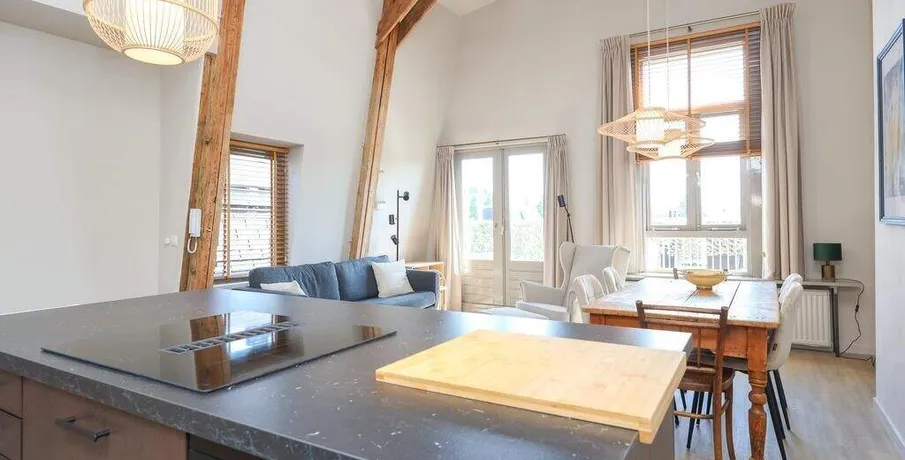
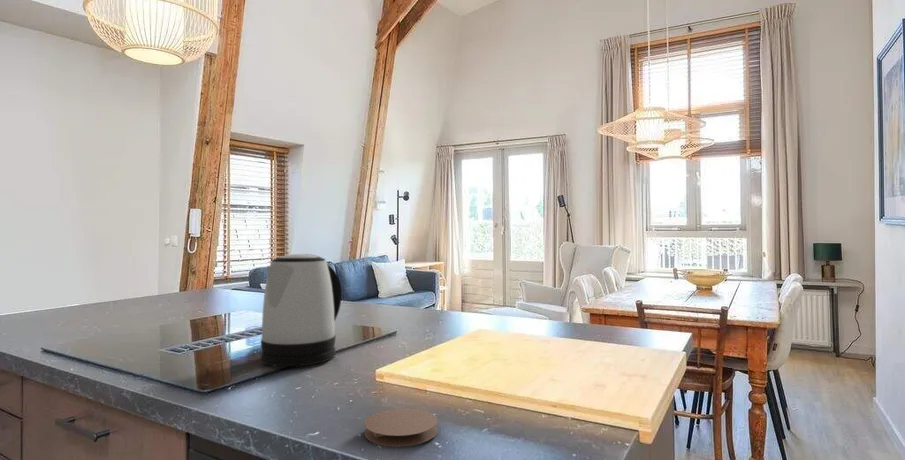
+ kettle [260,253,342,367]
+ coaster [363,408,439,448]
